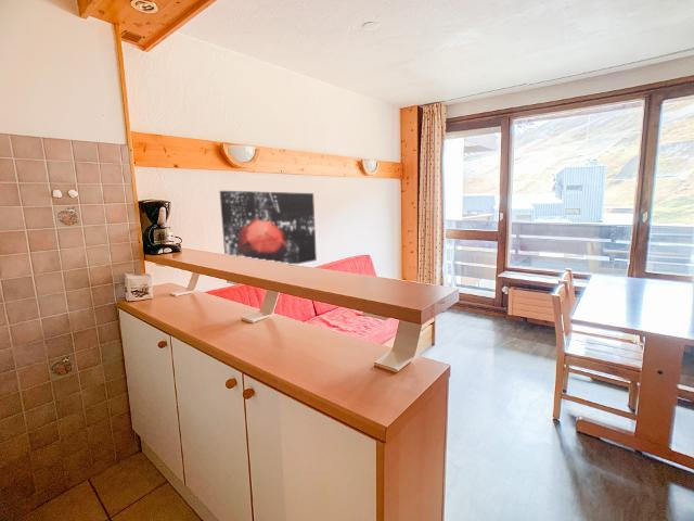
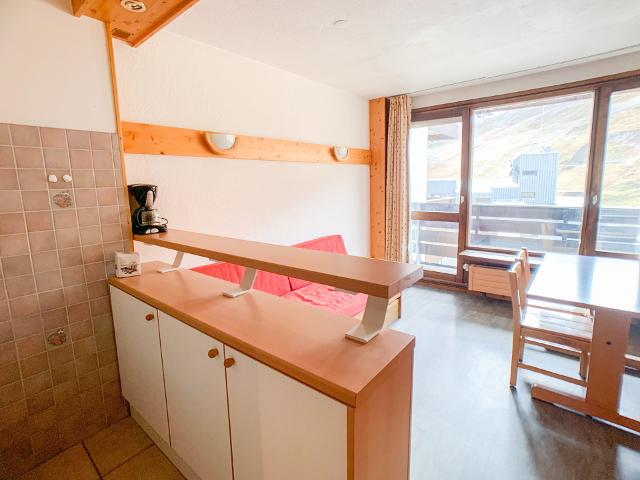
- wall art [219,190,318,265]
